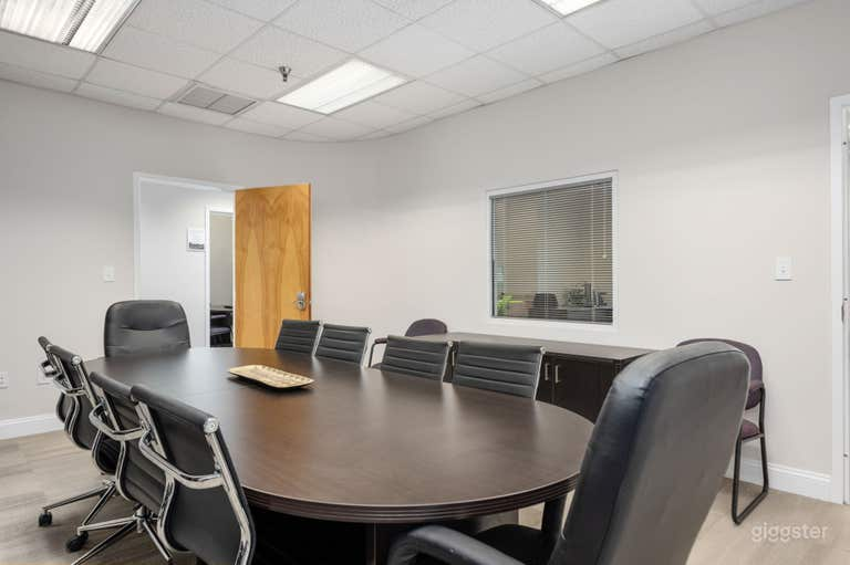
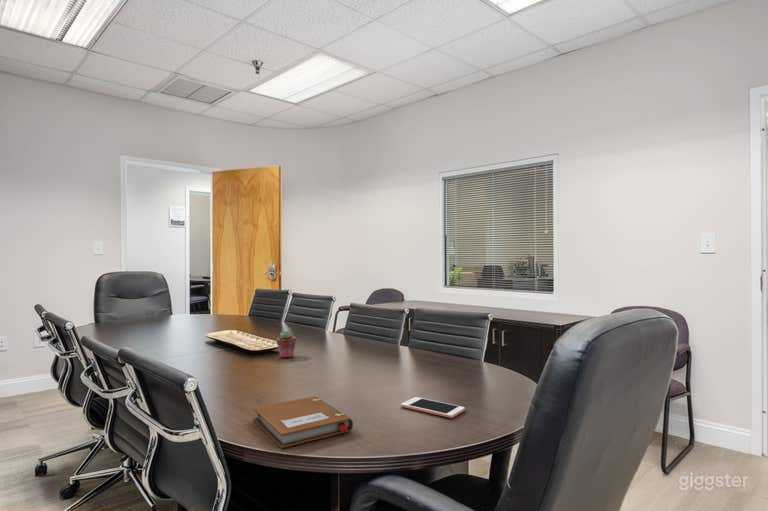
+ potted succulent [275,330,297,359]
+ cell phone [400,396,466,419]
+ notebook [252,396,354,449]
